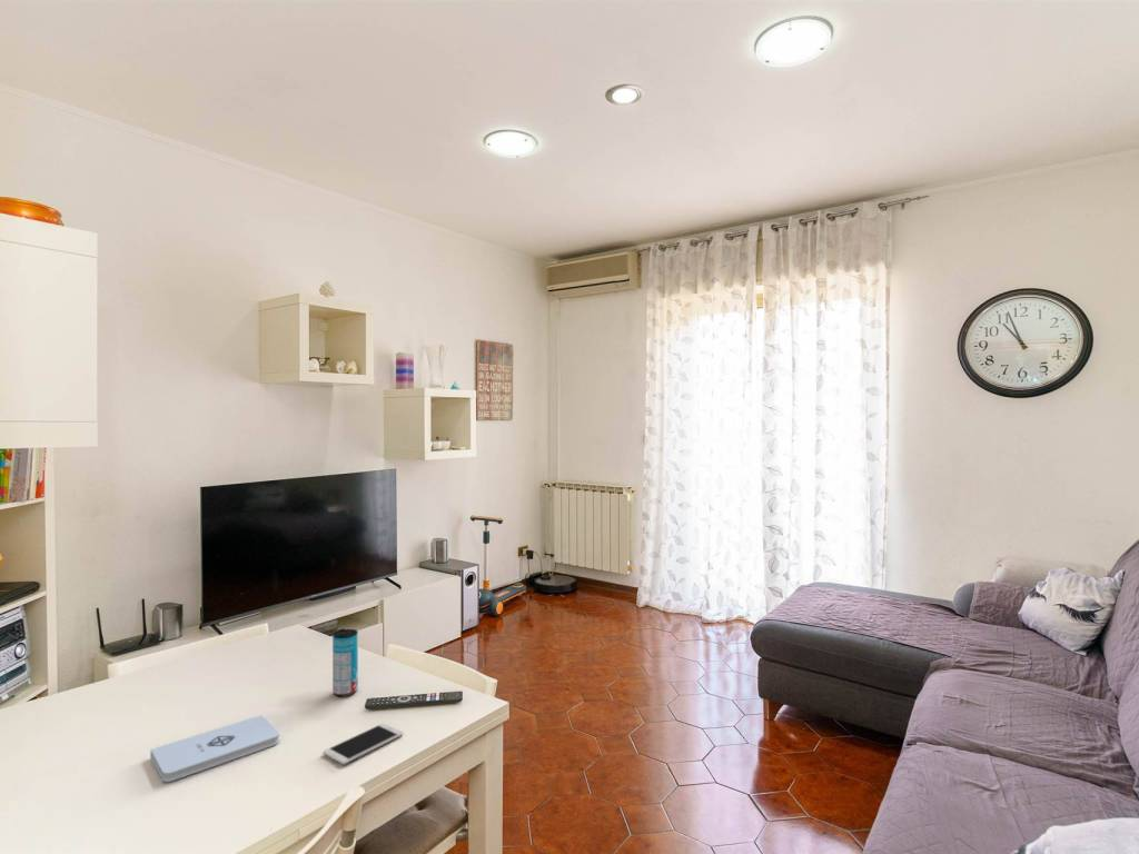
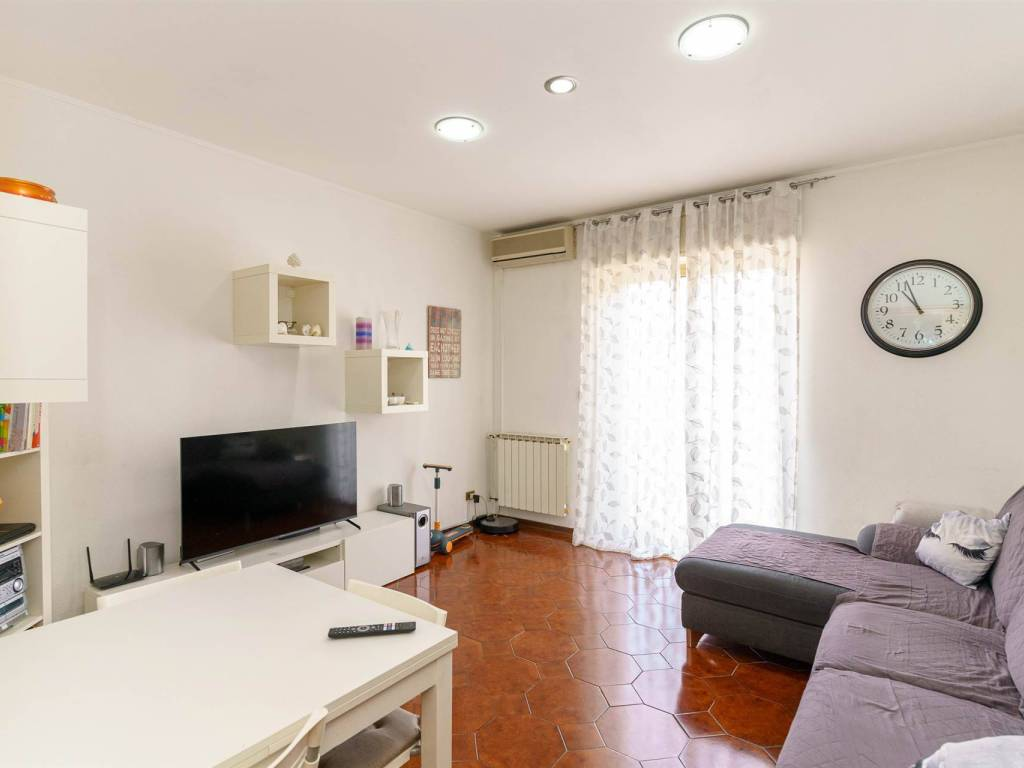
- notepad [149,714,280,783]
- beverage can [331,628,359,697]
- smartphone [321,723,404,765]
